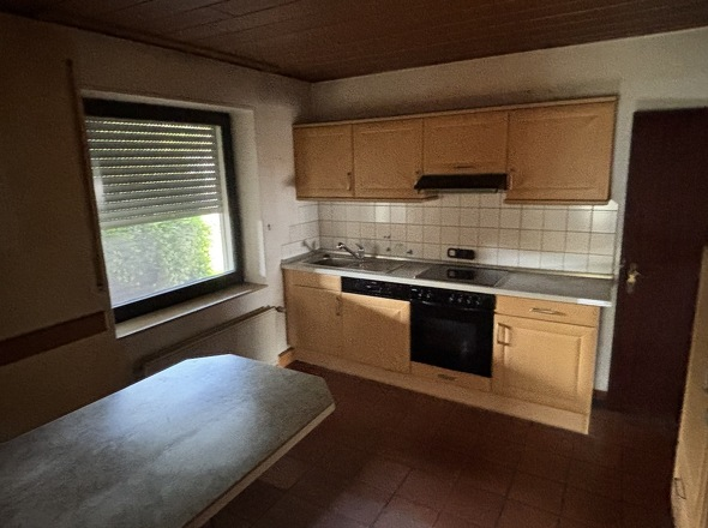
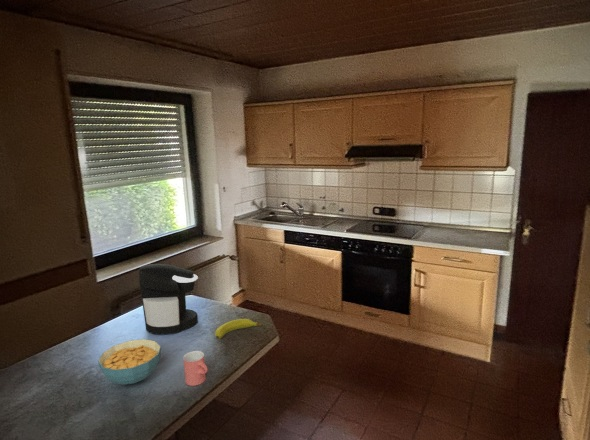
+ cup [182,350,209,387]
+ fruit [214,318,263,340]
+ coffee maker [138,263,199,336]
+ cereal bowl [97,338,162,386]
